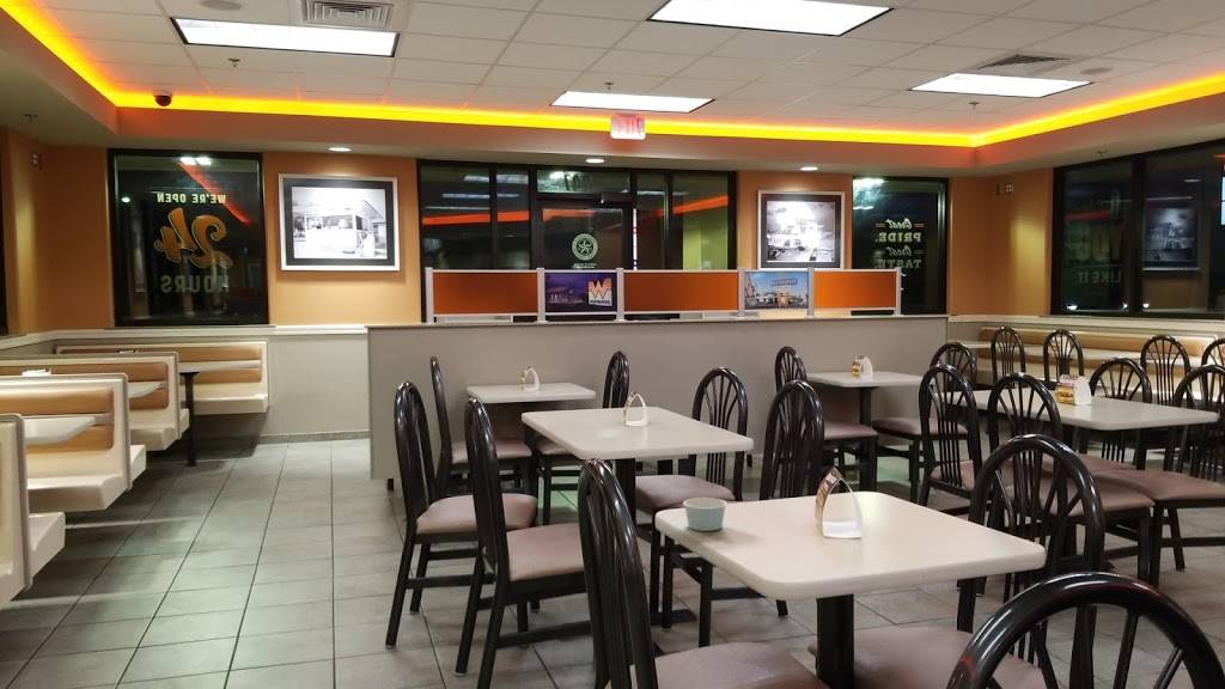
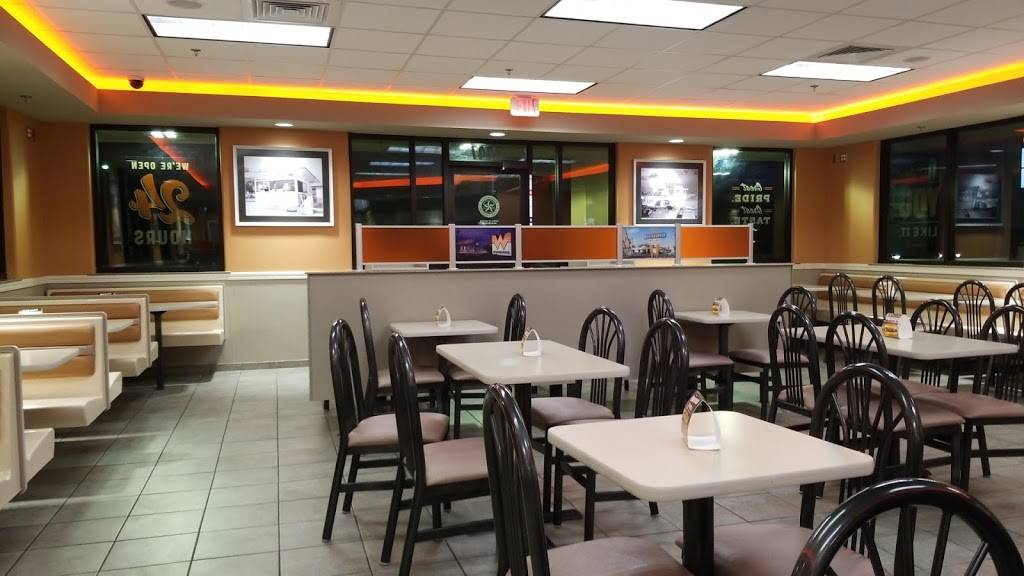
- paper cup [682,496,729,532]
